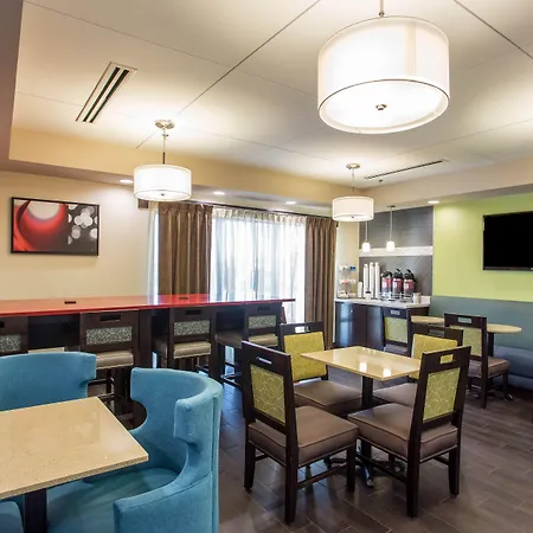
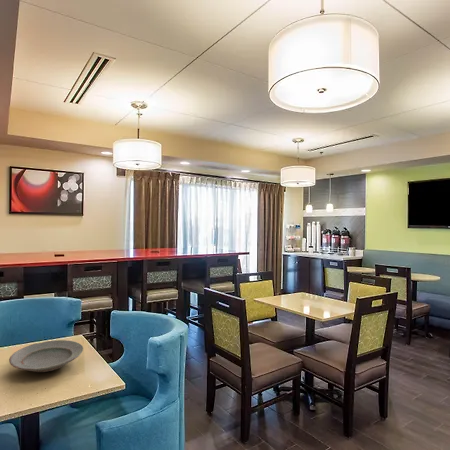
+ plate [8,339,84,373]
